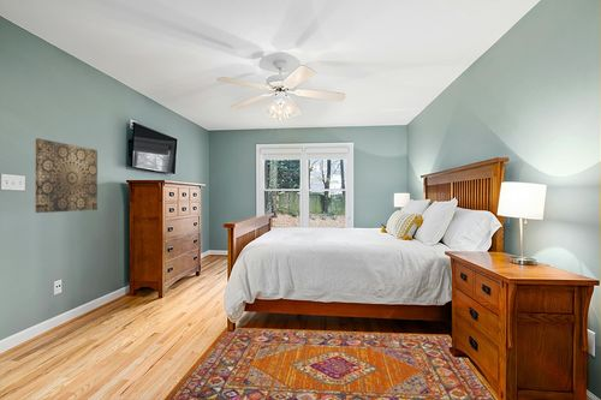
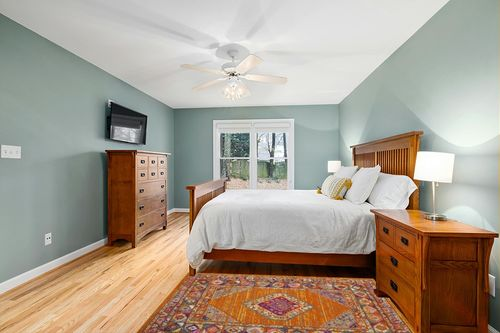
- wall art [34,137,99,214]
